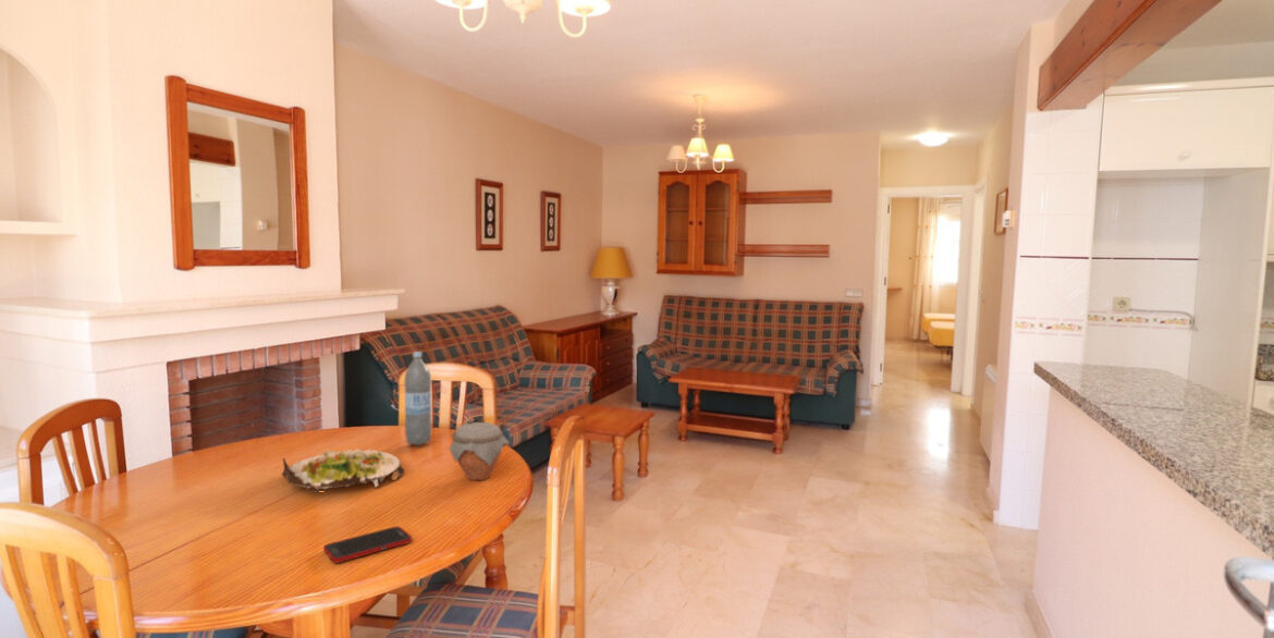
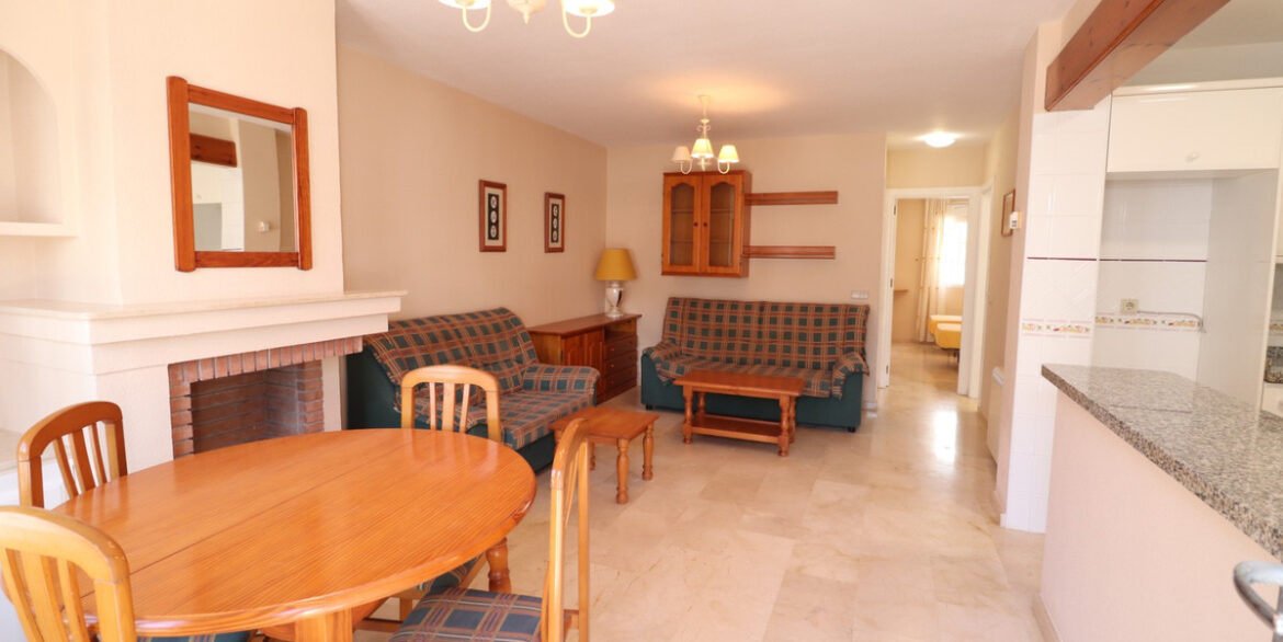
- cell phone [322,525,413,564]
- water bottle [403,351,432,446]
- jar [448,421,510,481]
- salad plate [281,446,405,492]
